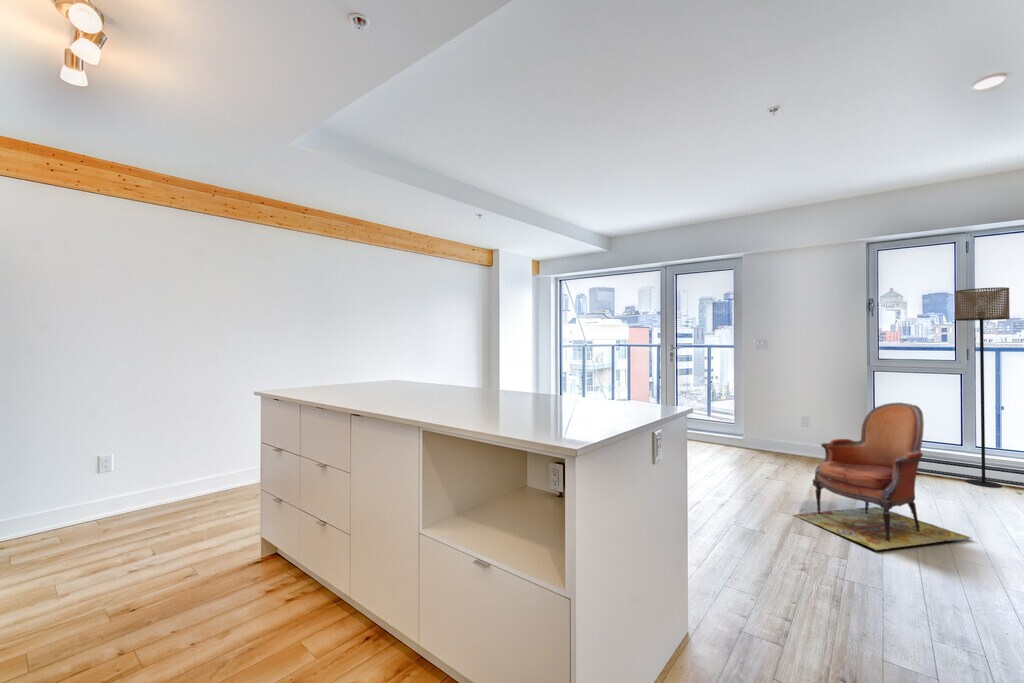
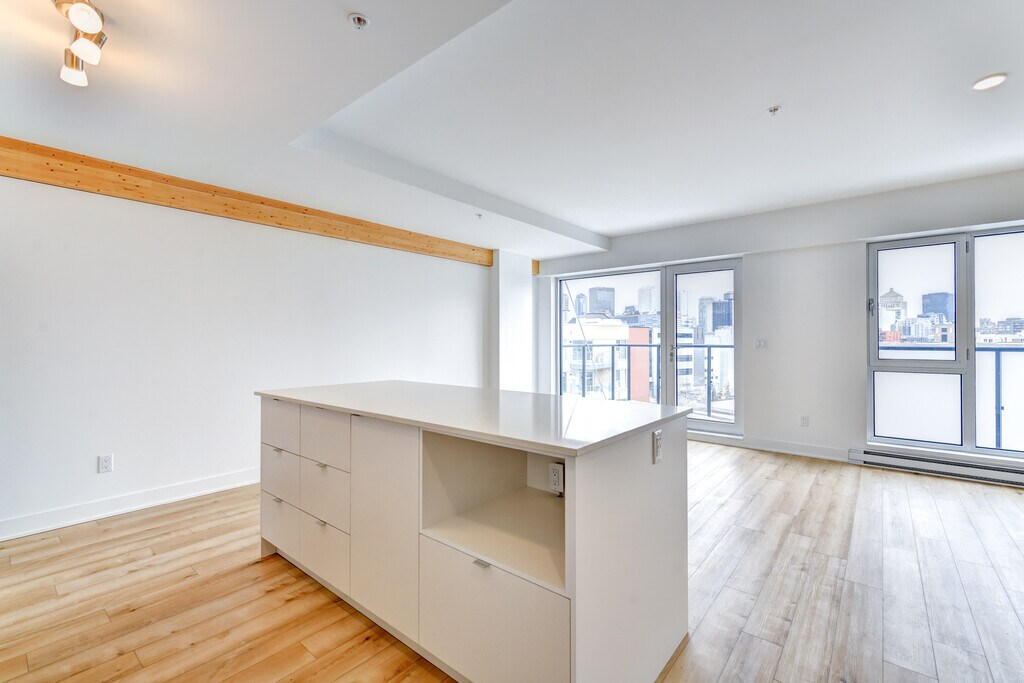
- floor lamp [954,286,1011,489]
- armchair [793,402,972,553]
